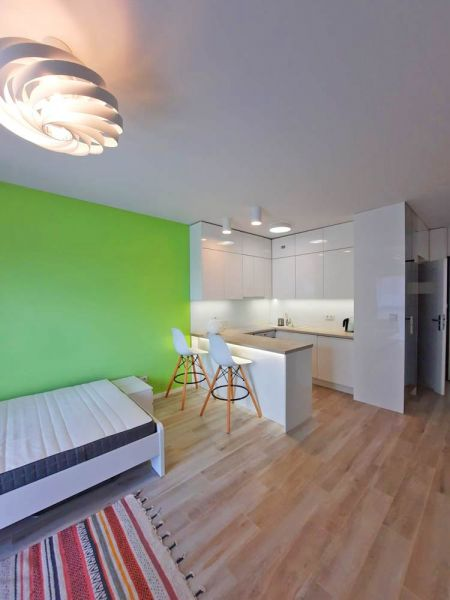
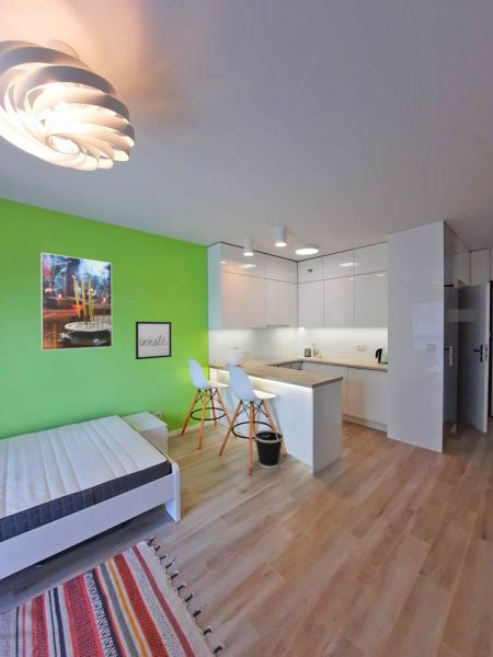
+ wall art [135,321,172,360]
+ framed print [39,252,113,351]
+ wastebasket [253,428,285,470]
